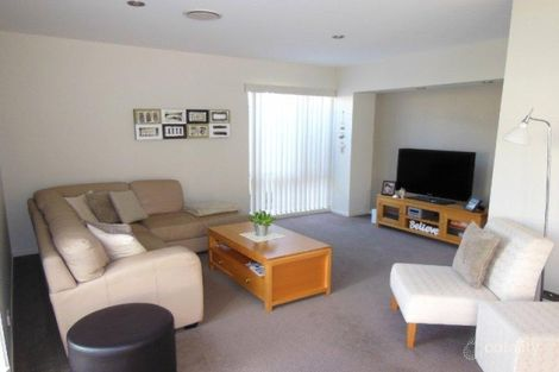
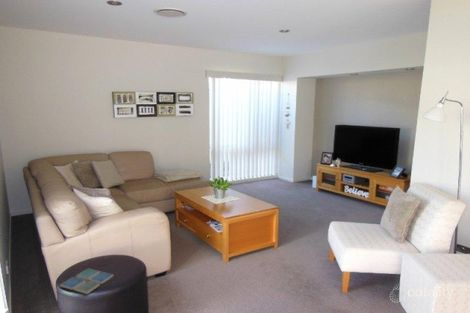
+ drink coaster [59,268,114,295]
